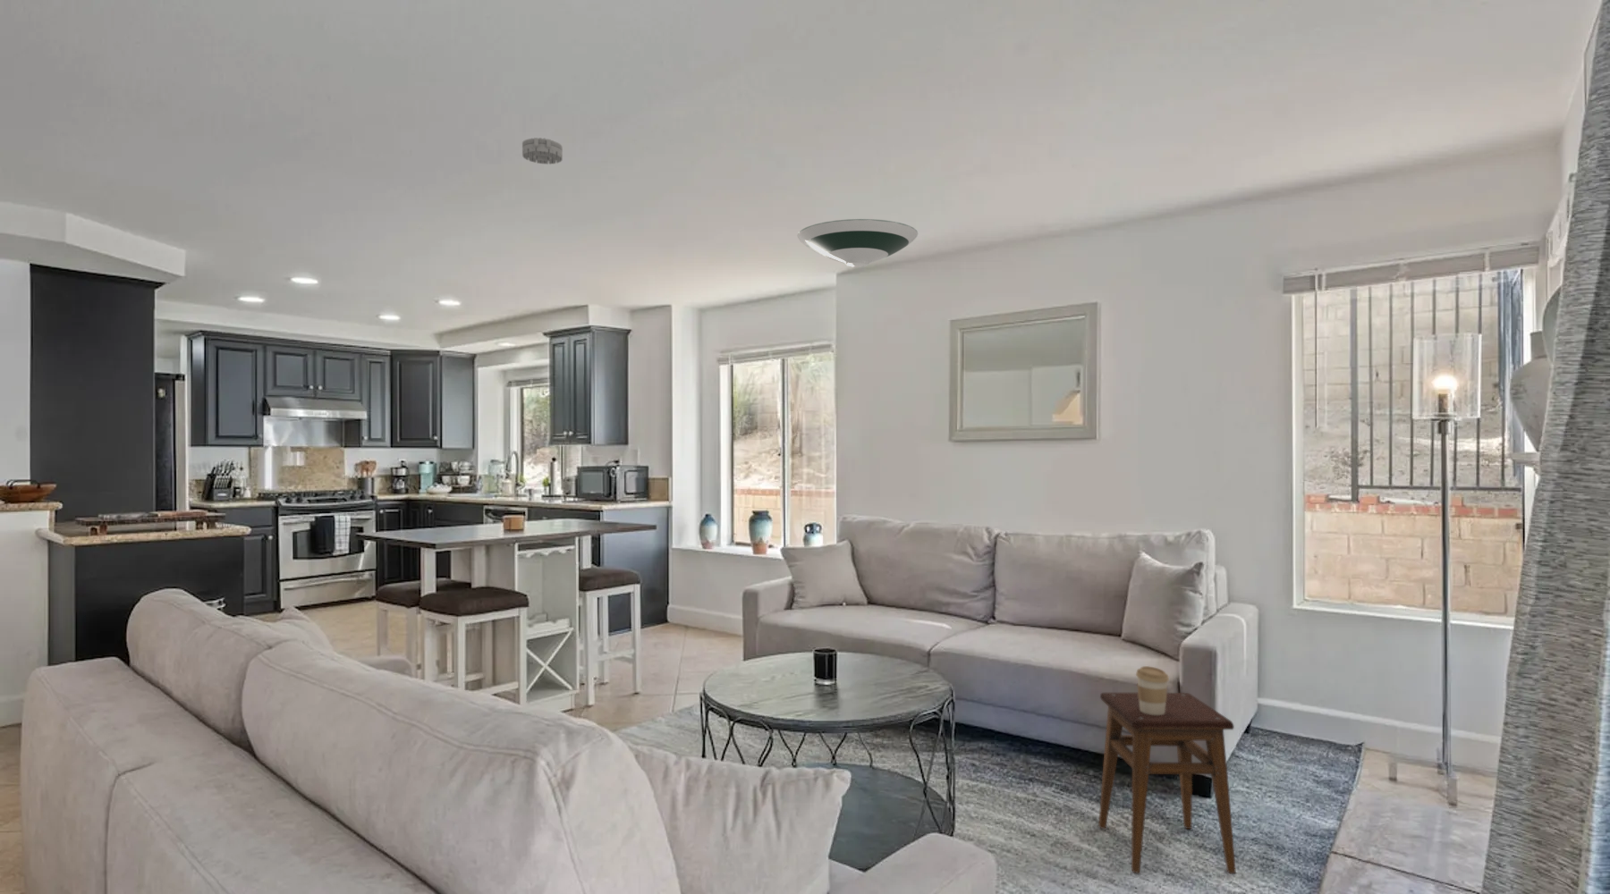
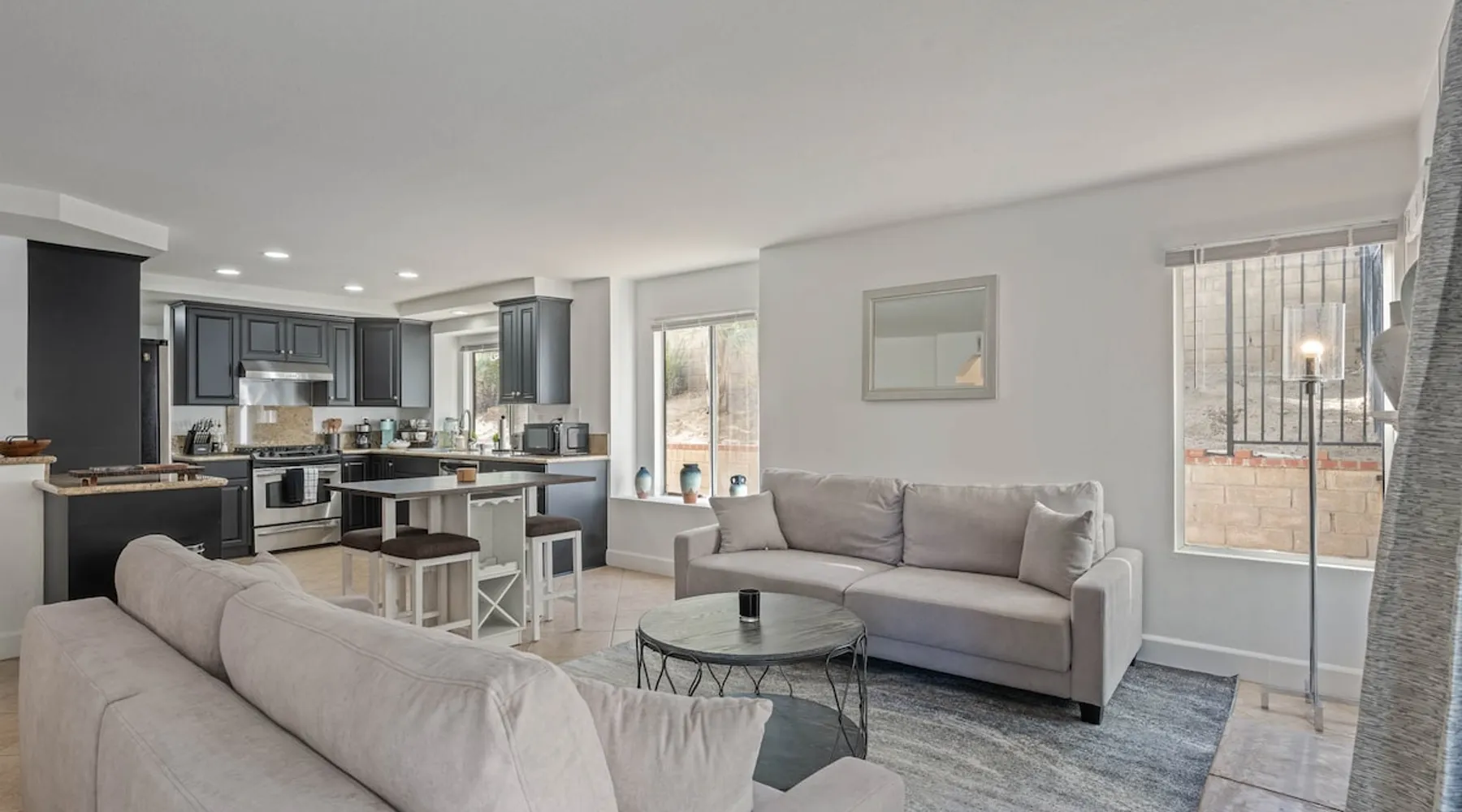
- stool [1098,691,1237,874]
- smoke detector [522,137,564,165]
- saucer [797,218,918,269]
- coffee cup [1135,665,1170,716]
